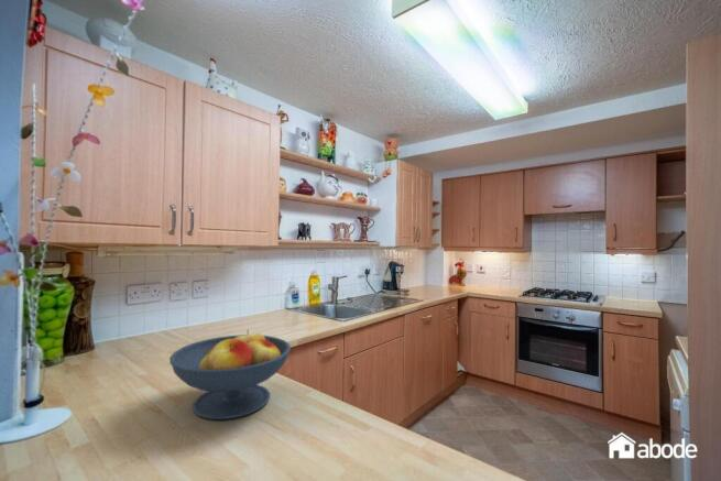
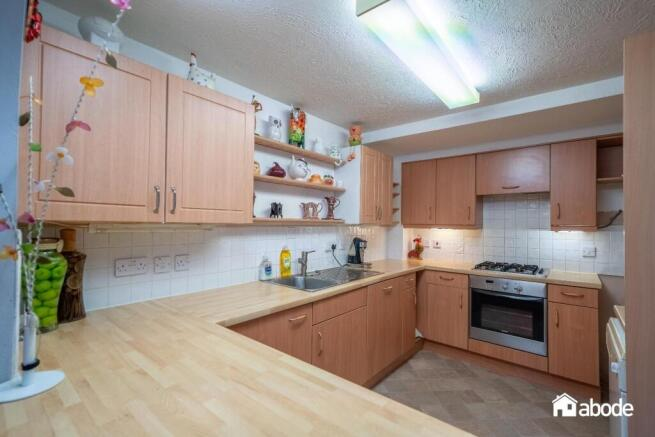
- fruit bowl [168,329,292,420]
